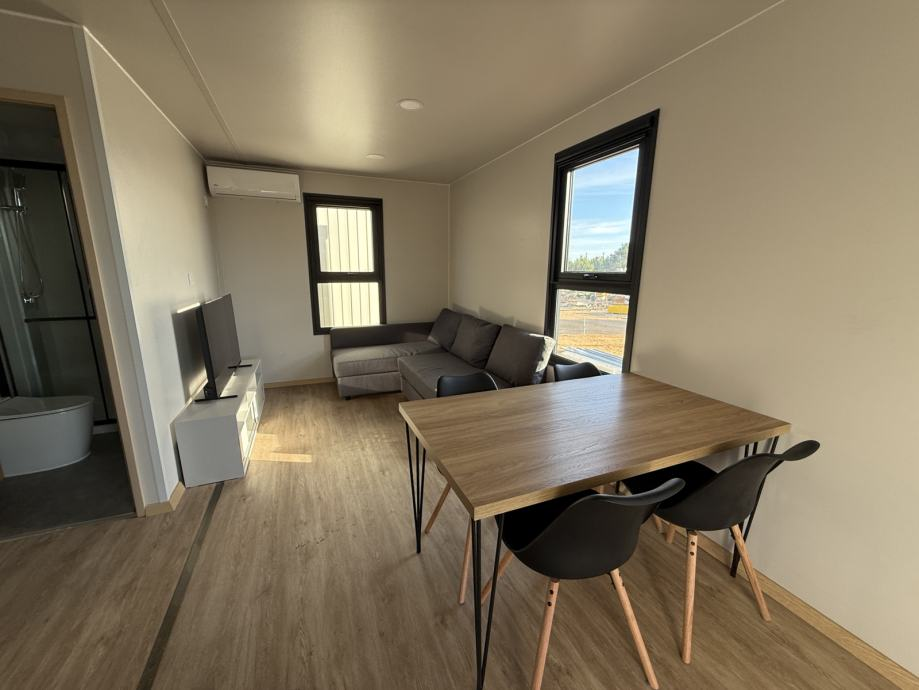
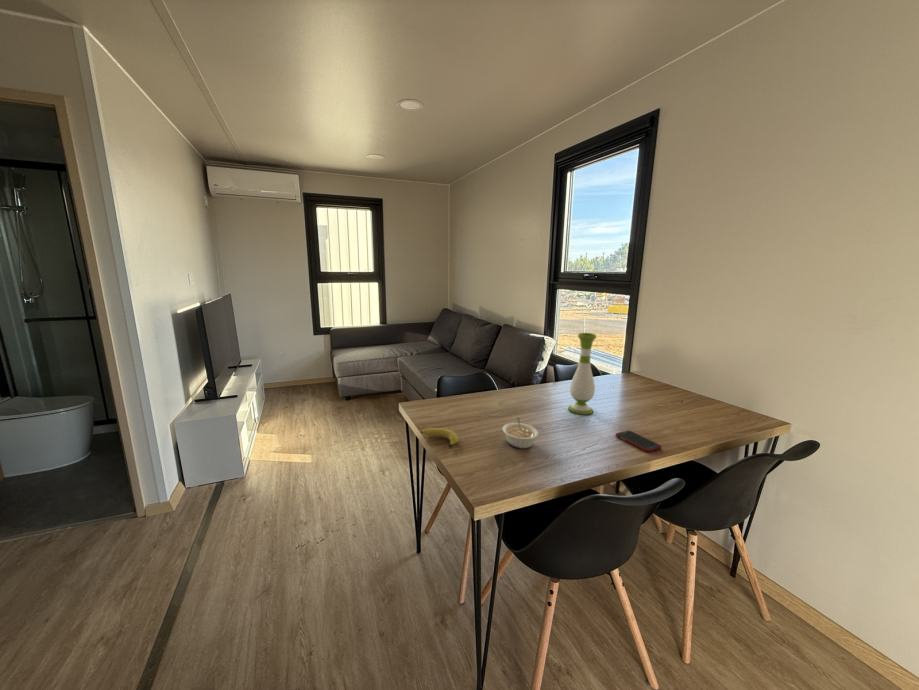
+ legume [501,416,539,449]
+ cell phone [615,430,663,453]
+ fruit [420,427,459,448]
+ vase [567,332,597,416]
